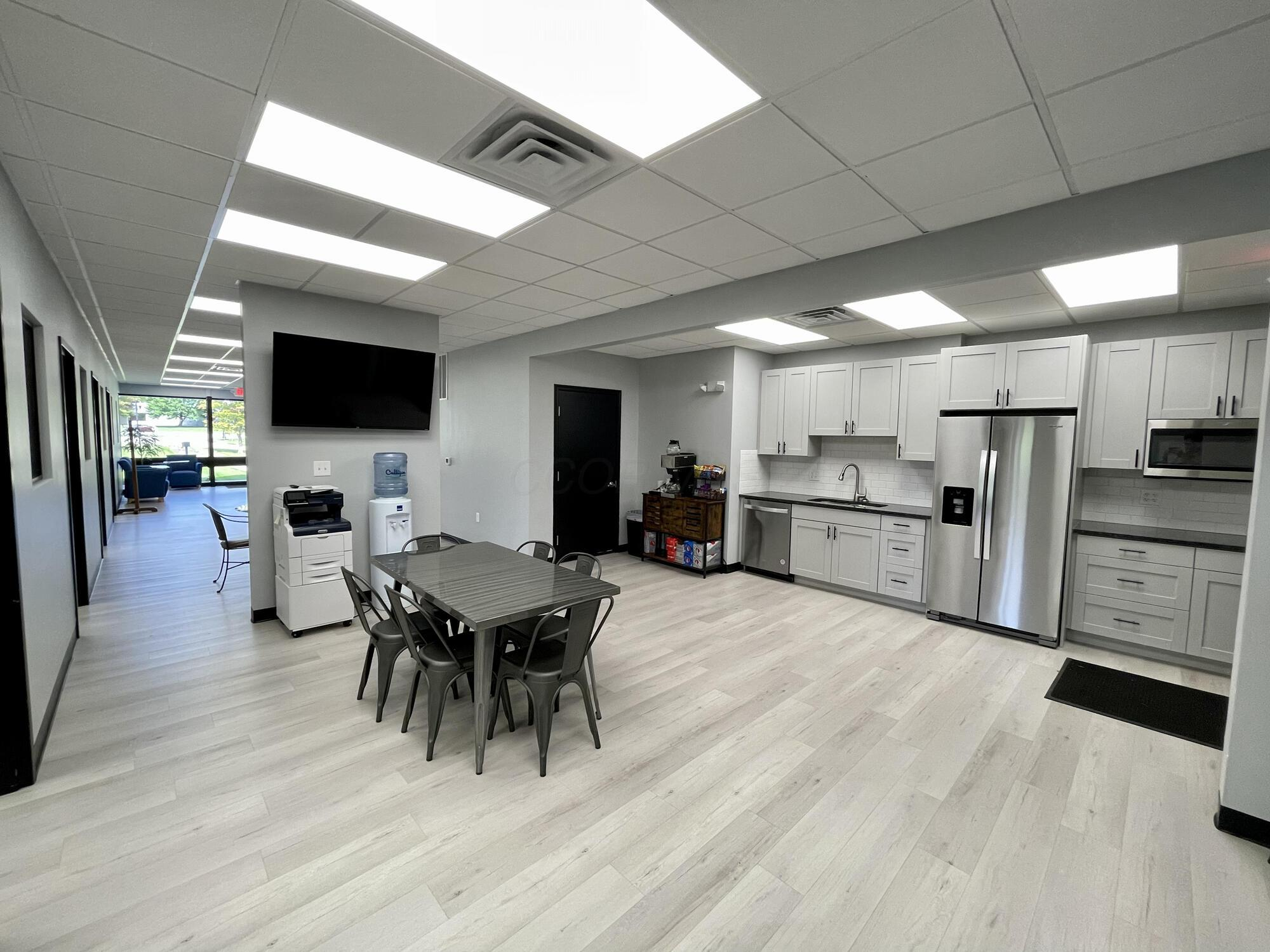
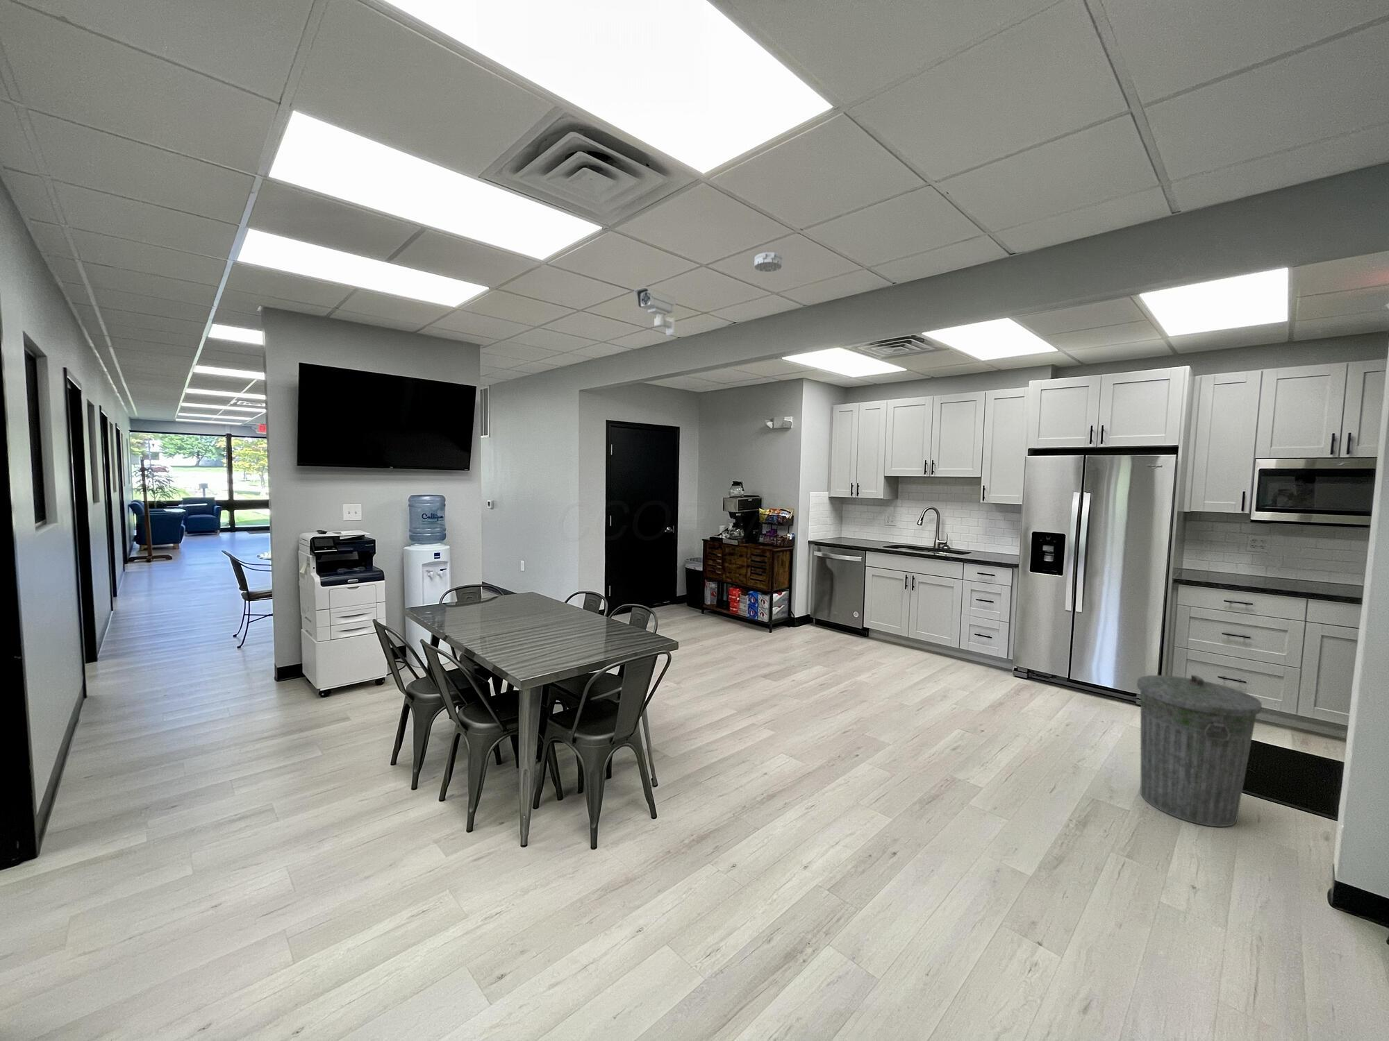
+ security camera [633,285,676,336]
+ smoke detector [754,252,783,272]
+ trash can [1136,675,1262,828]
